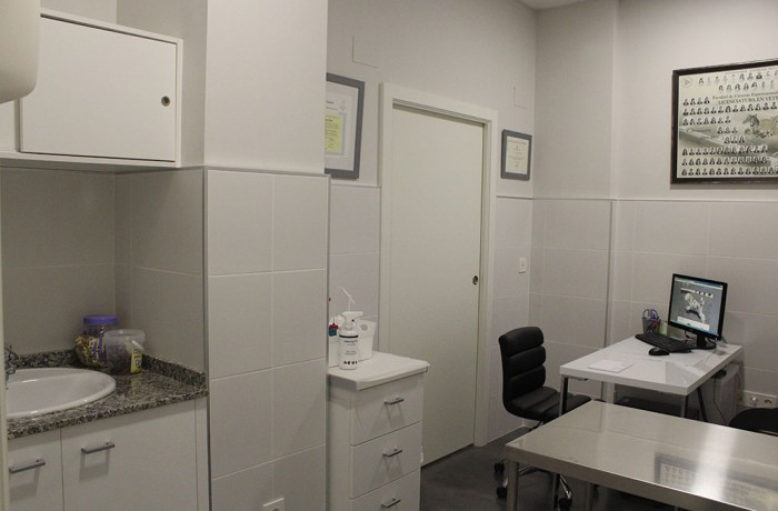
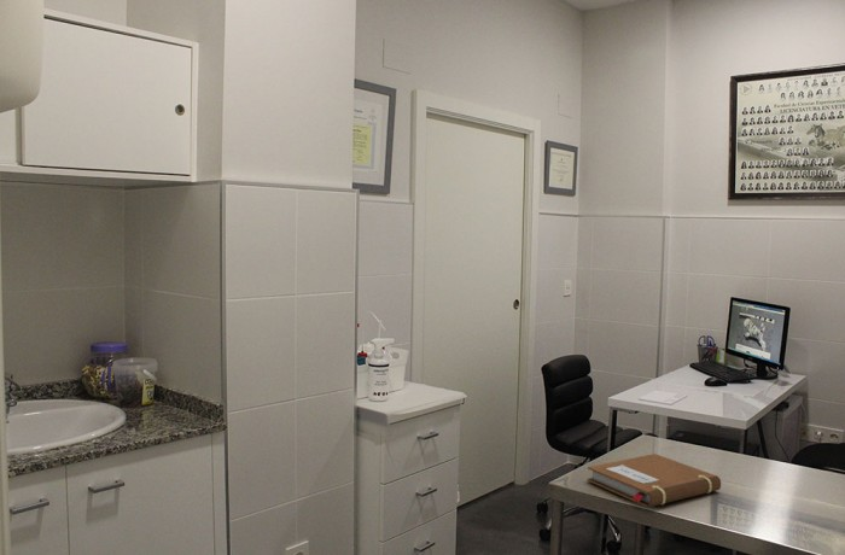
+ notebook [587,452,722,508]
